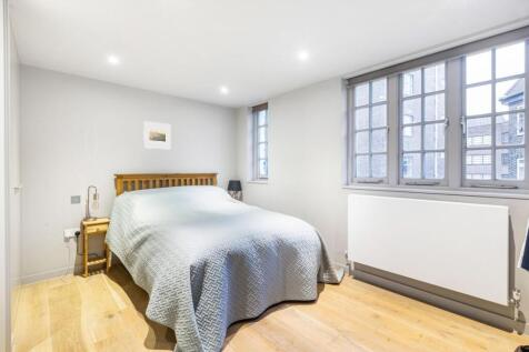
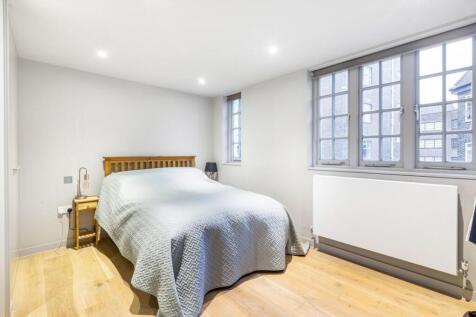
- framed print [142,120,171,151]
